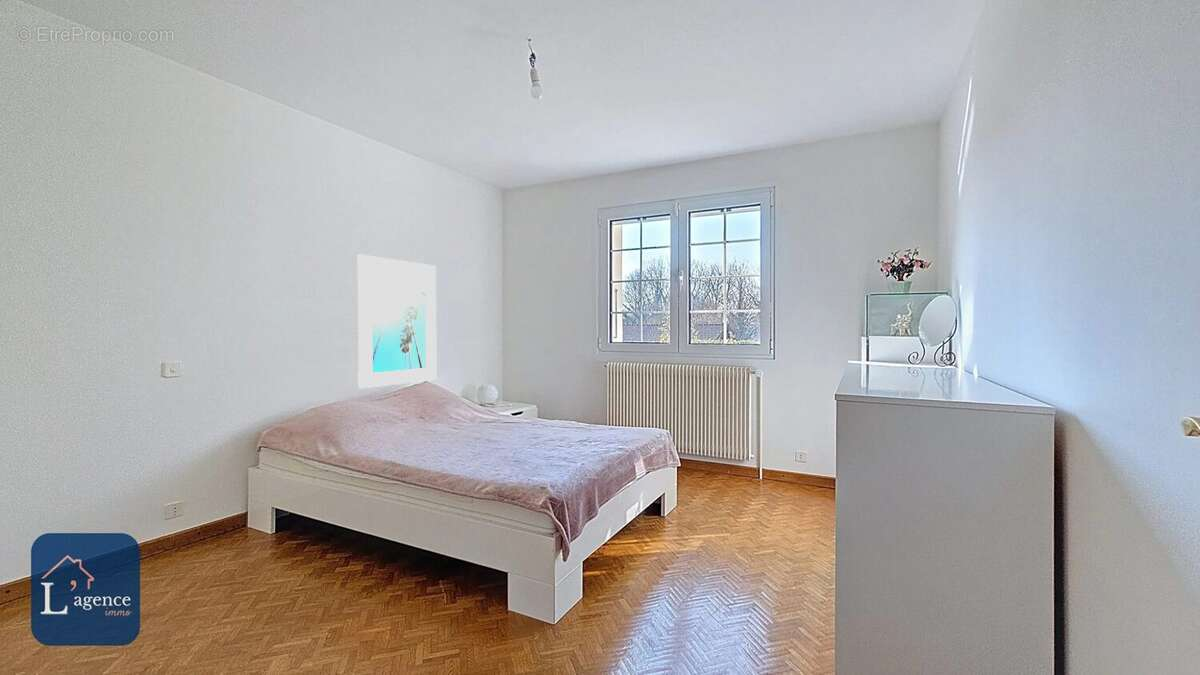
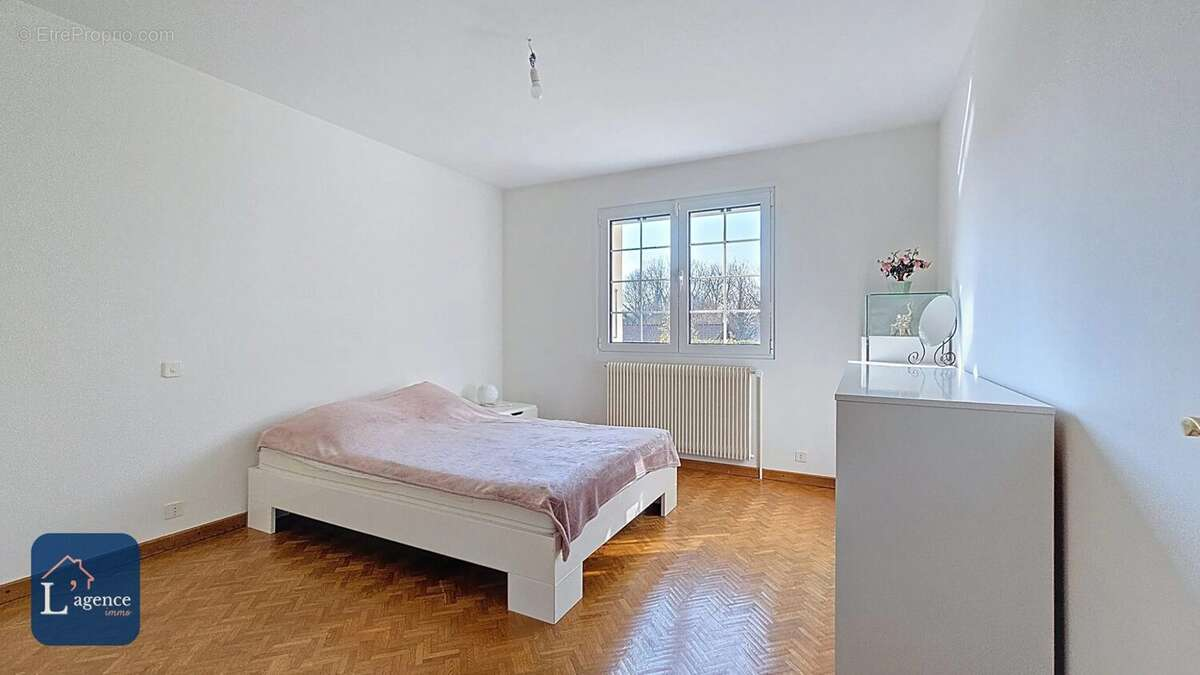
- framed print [357,253,437,389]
